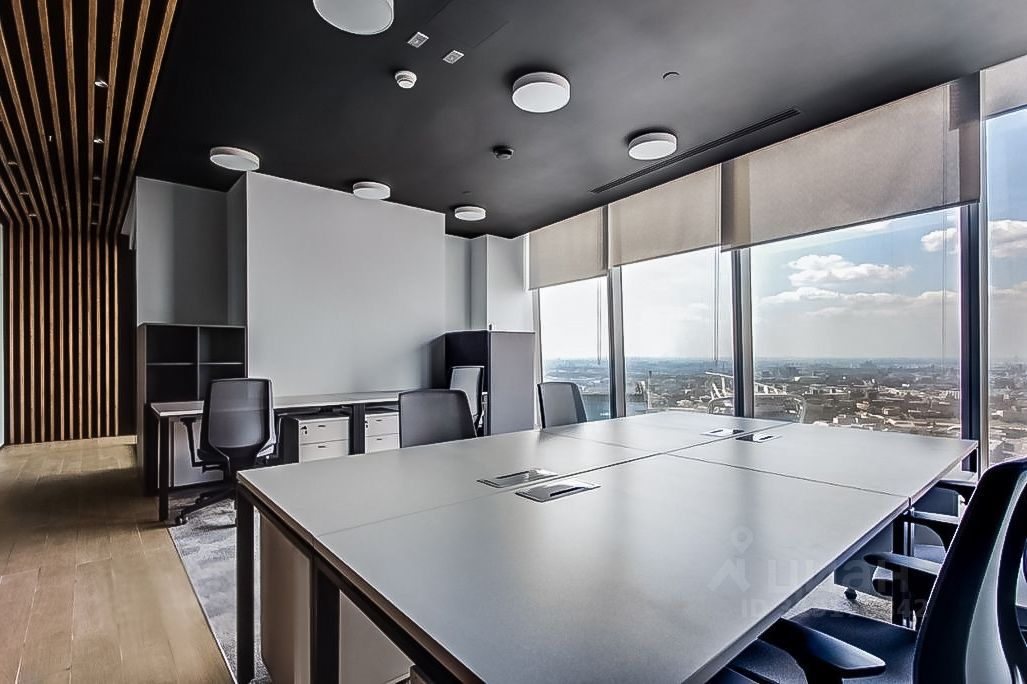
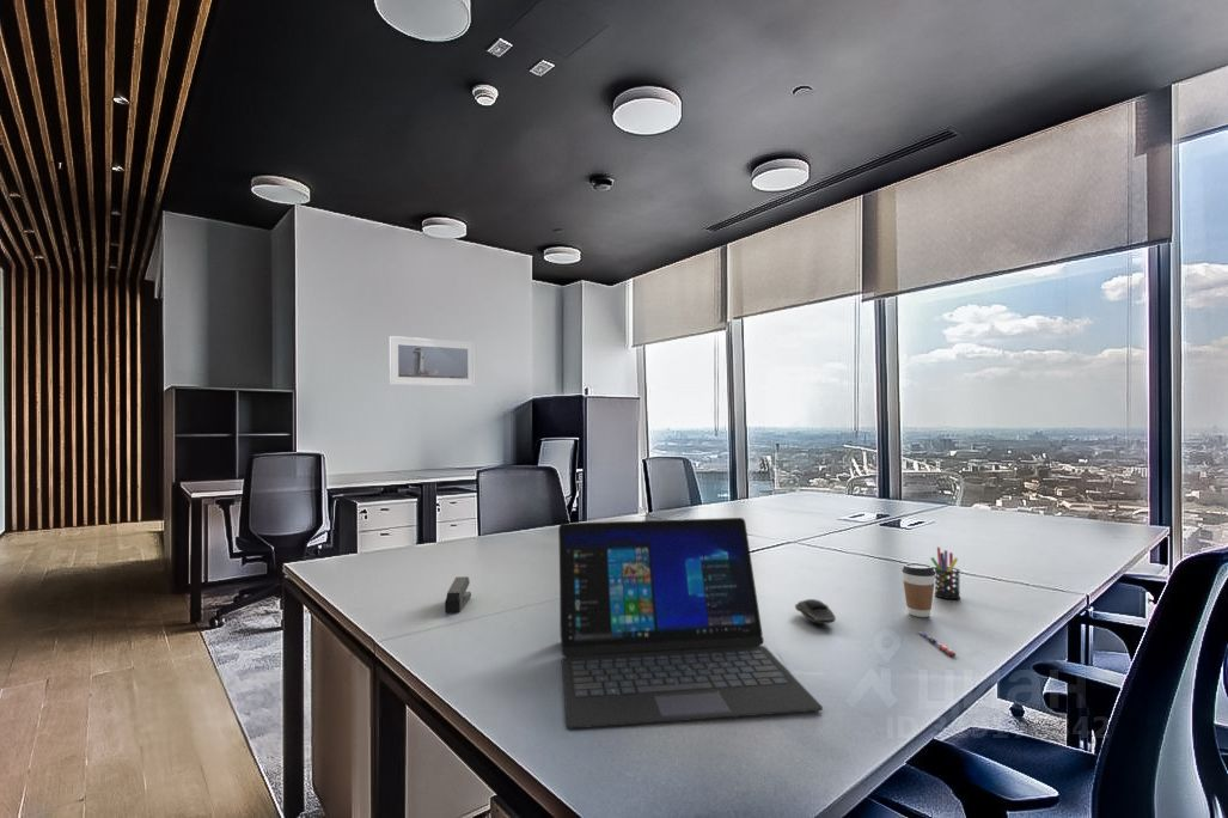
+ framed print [389,335,476,387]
+ pen [917,630,958,658]
+ stapler [444,575,472,614]
+ computer mouse [794,598,837,624]
+ laptop [557,517,824,730]
+ pen holder [929,547,961,600]
+ coffee cup [900,562,936,618]
